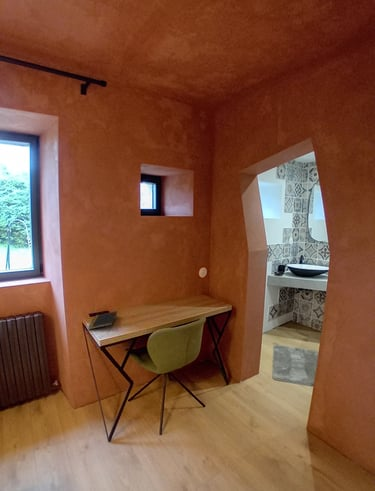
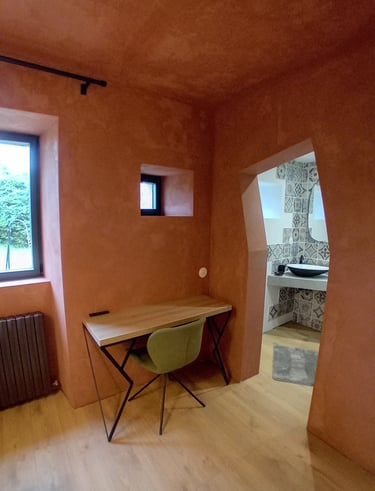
- notepad [87,310,118,331]
